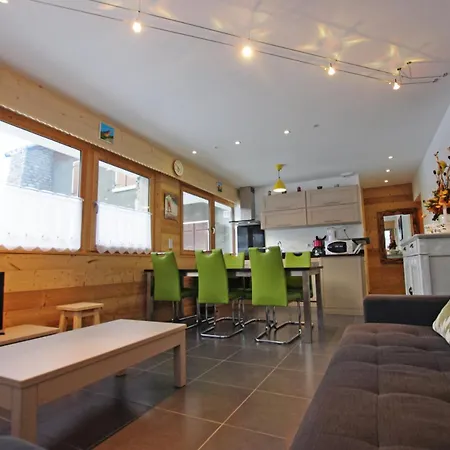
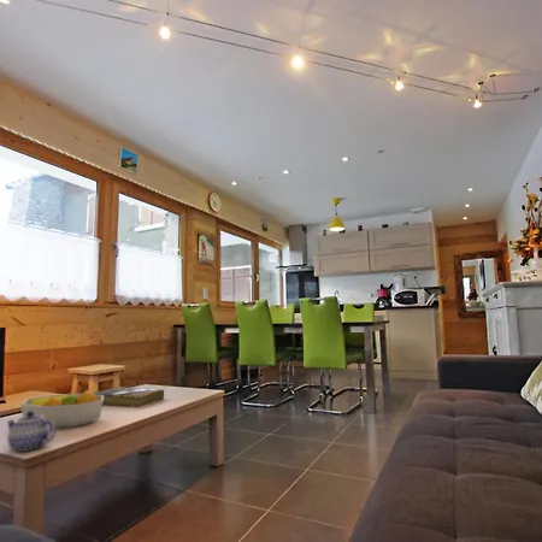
+ teapot [6,411,57,453]
+ fruit bowl [20,389,104,430]
+ book [93,385,165,408]
